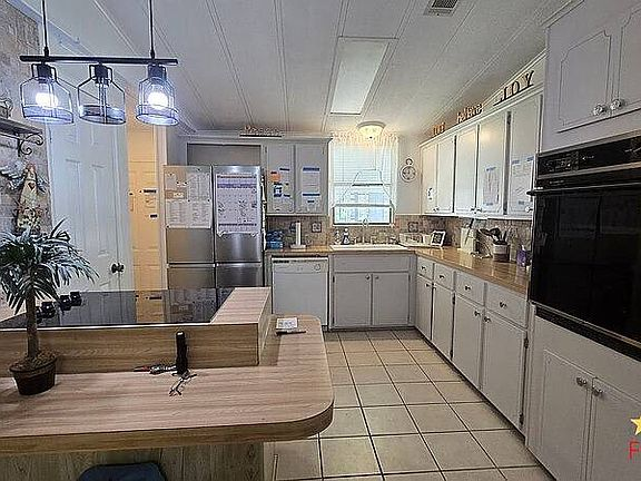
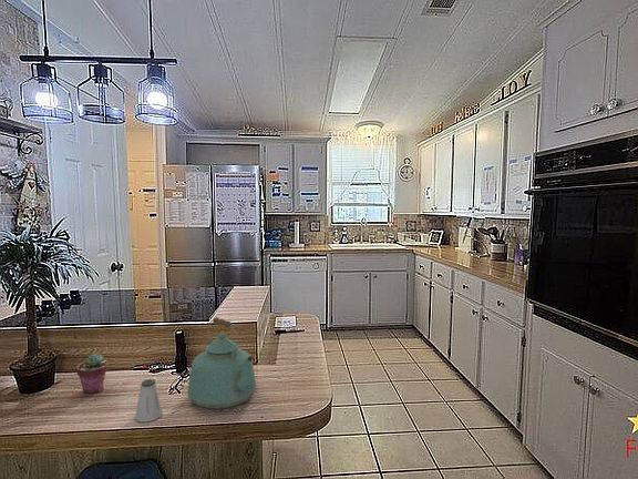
+ potted succulent [75,353,110,395]
+ kettle [186,316,257,409]
+ saltshaker [134,378,164,422]
